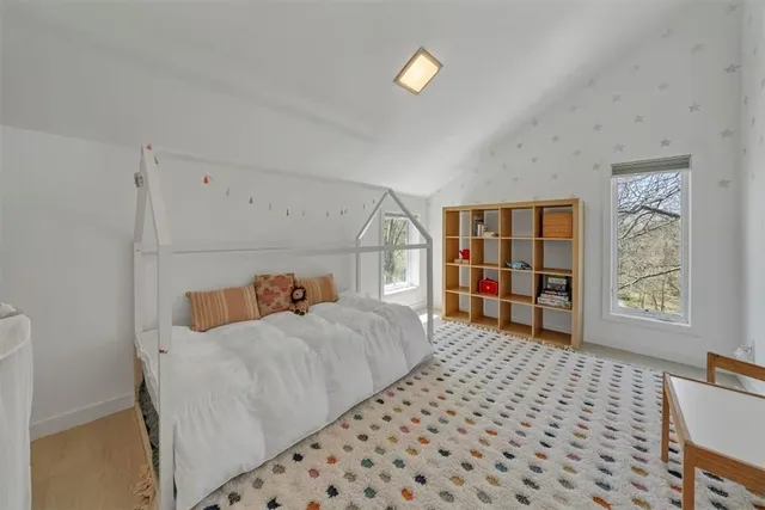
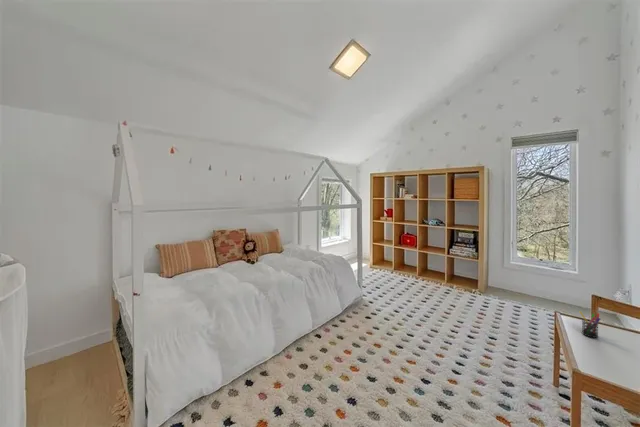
+ pen holder [579,310,602,339]
